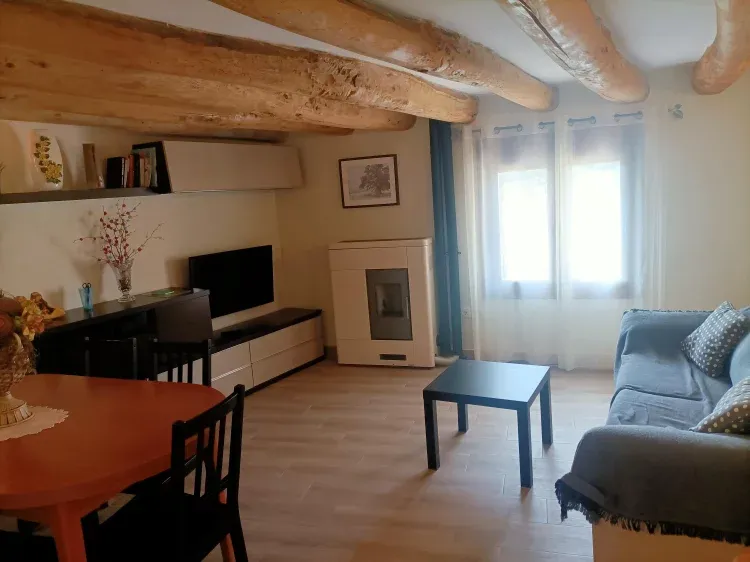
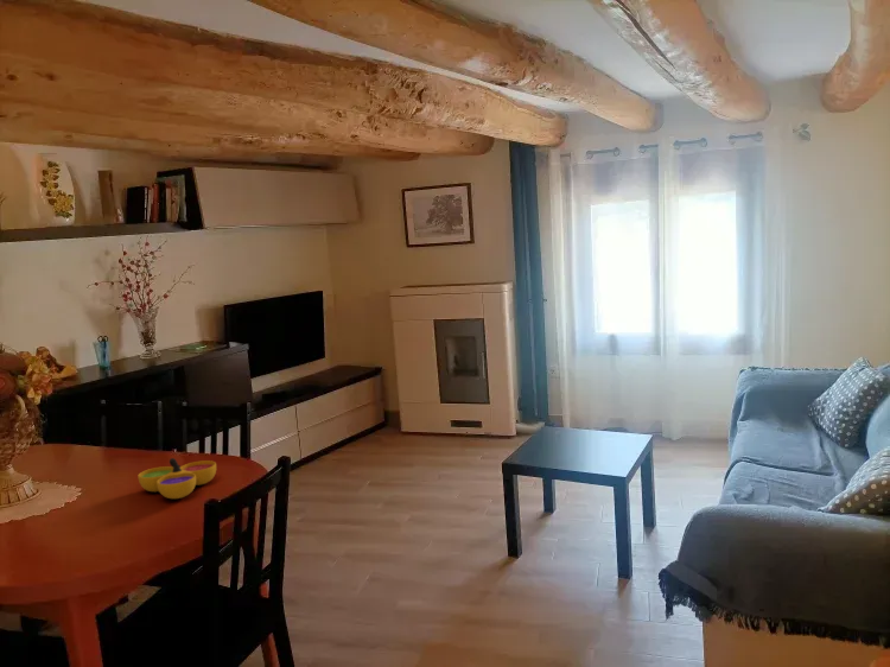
+ decorative bowl [136,457,217,500]
